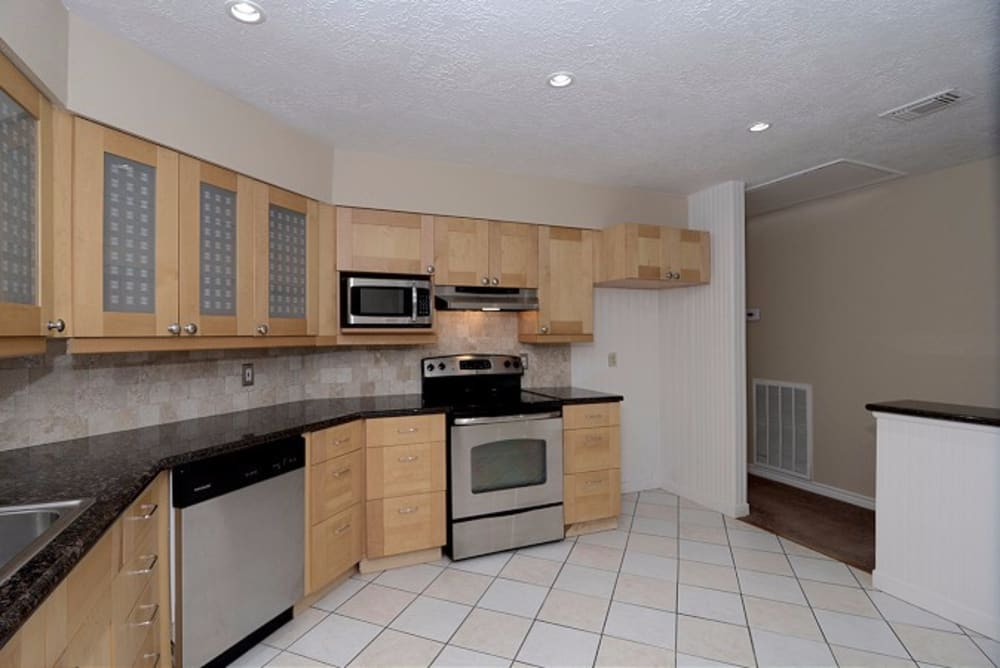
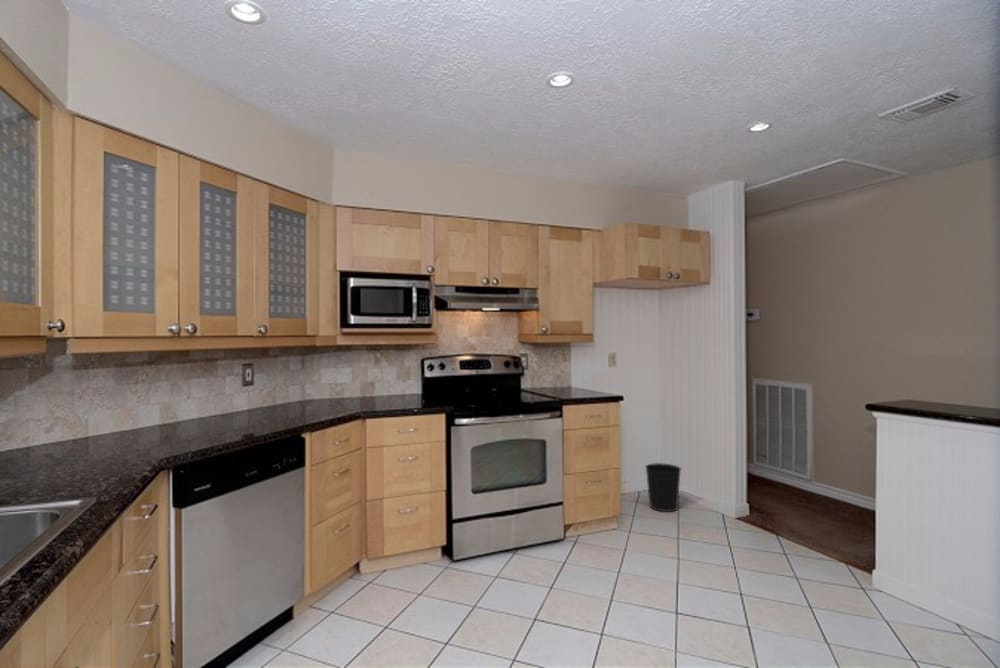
+ wastebasket [644,462,682,513]
